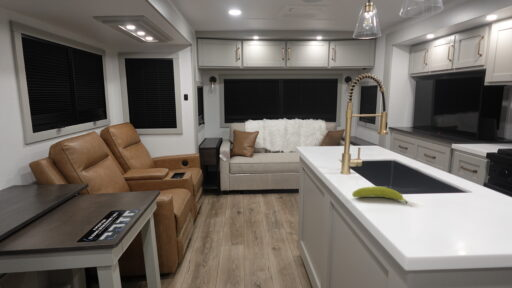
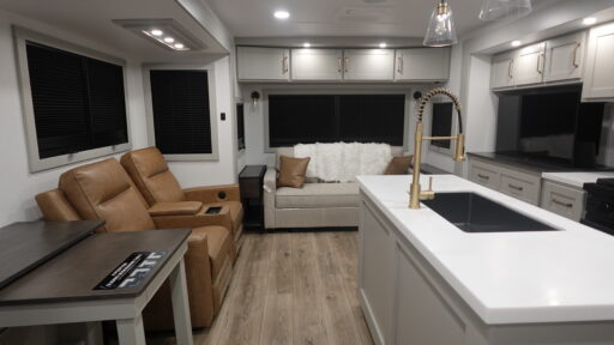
- fruit [351,185,409,205]
